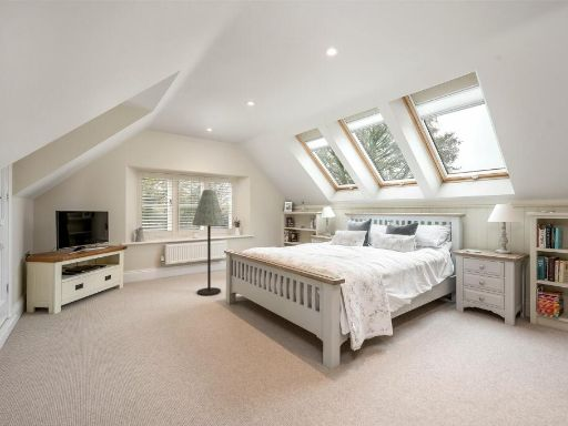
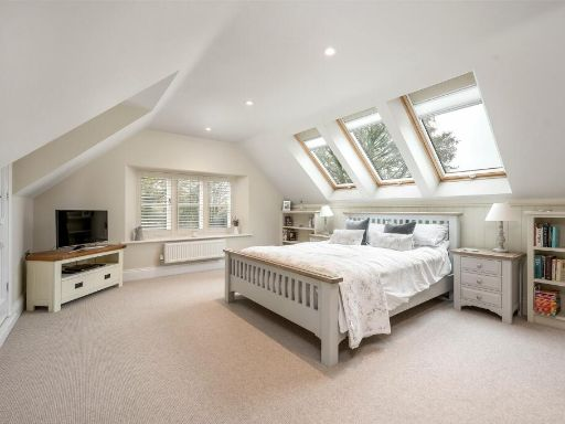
- floor lamp [192,189,226,296]
